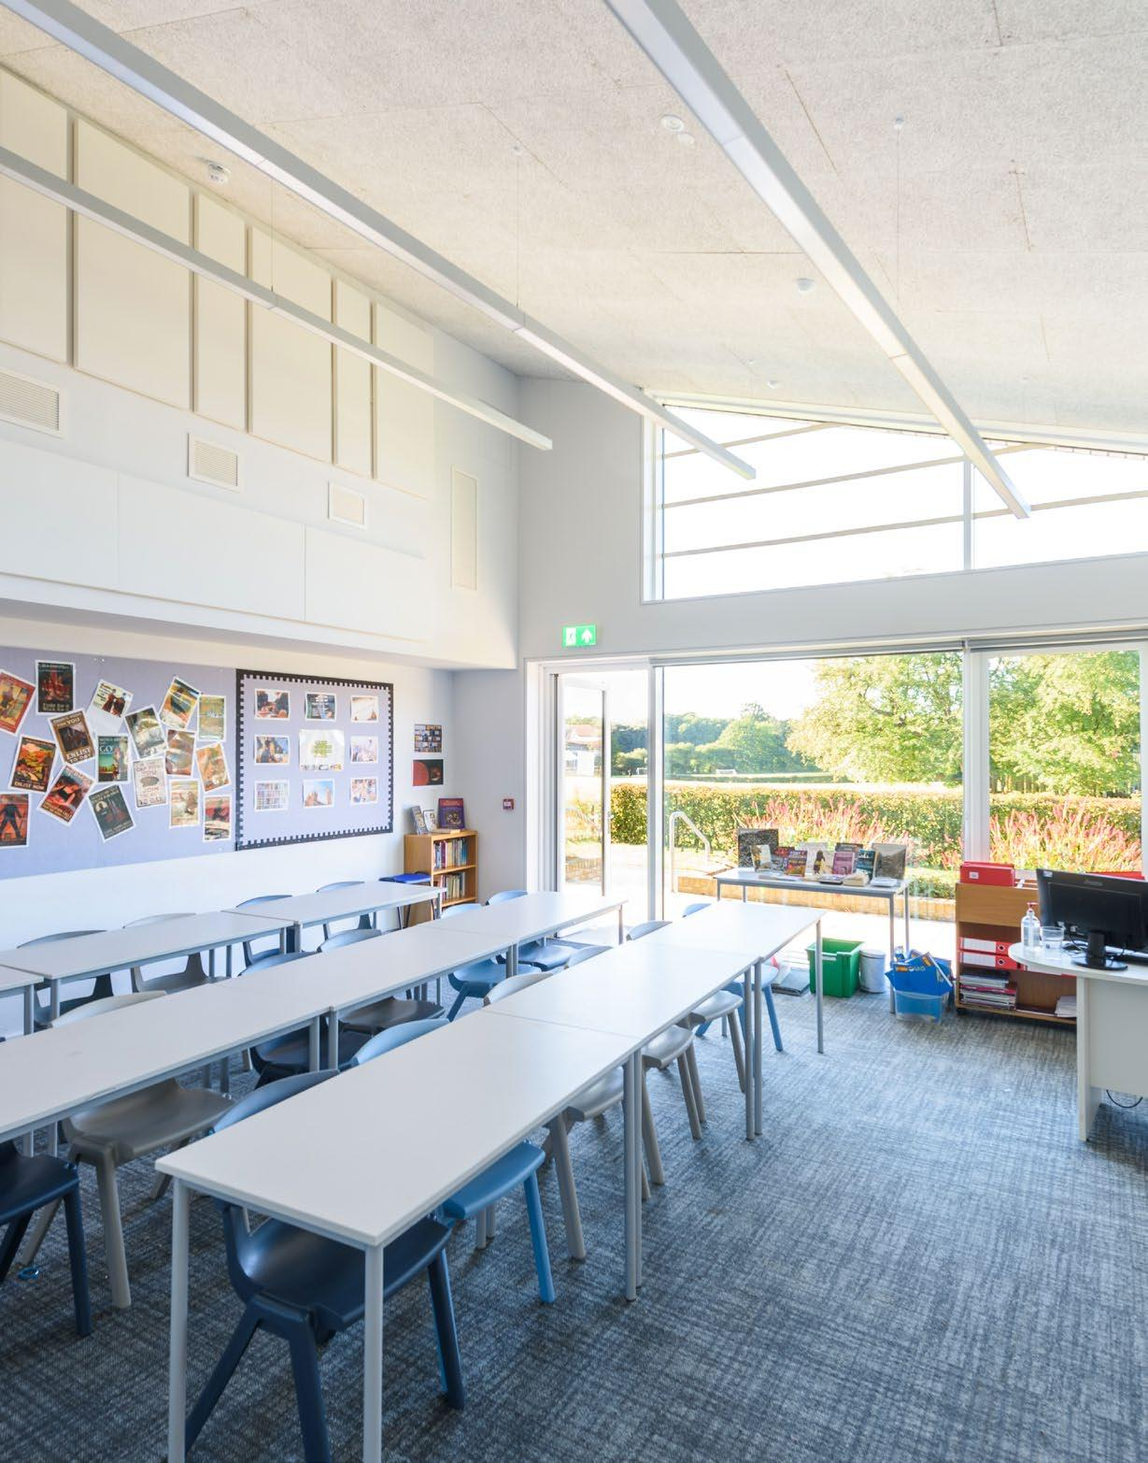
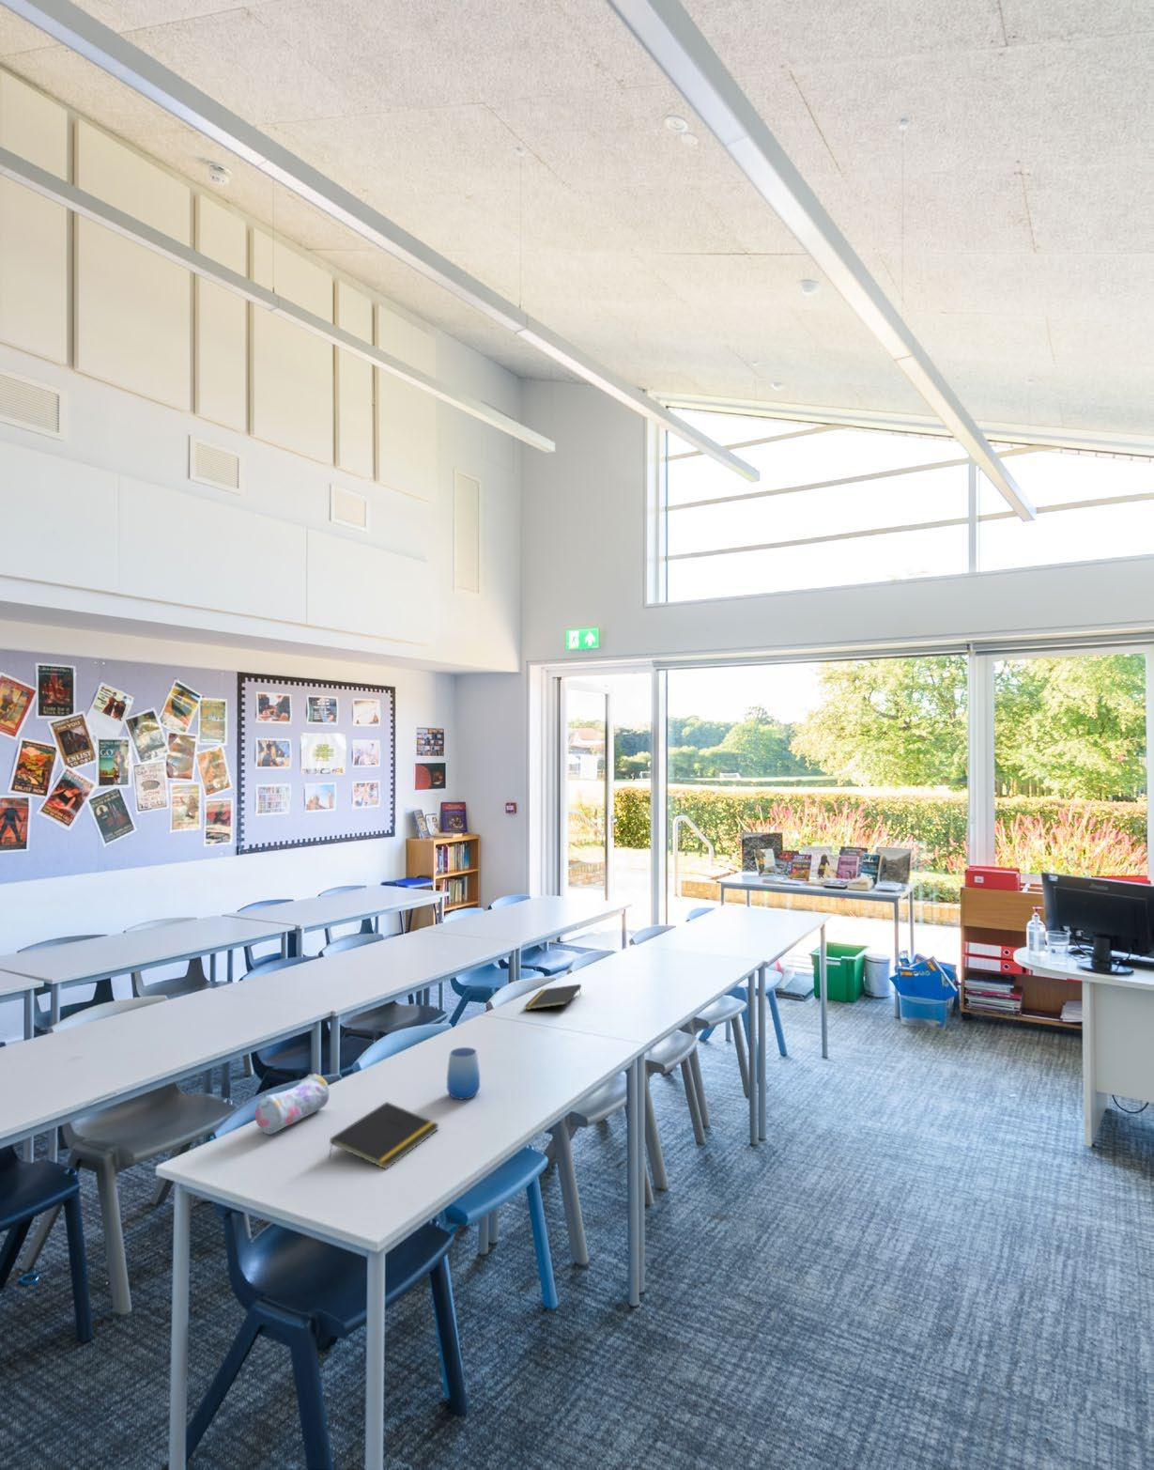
+ cup [446,1046,481,1100]
+ pencil case [253,1073,331,1136]
+ notepad [523,983,582,1011]
+ notepad [328,1101,440,1171]
